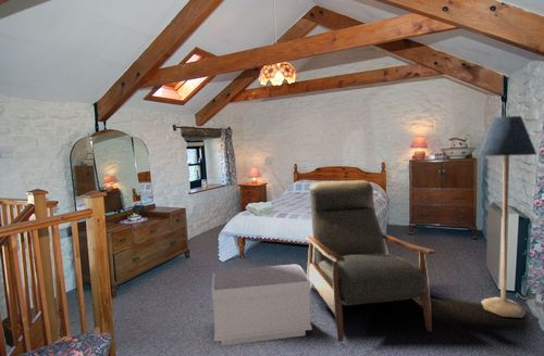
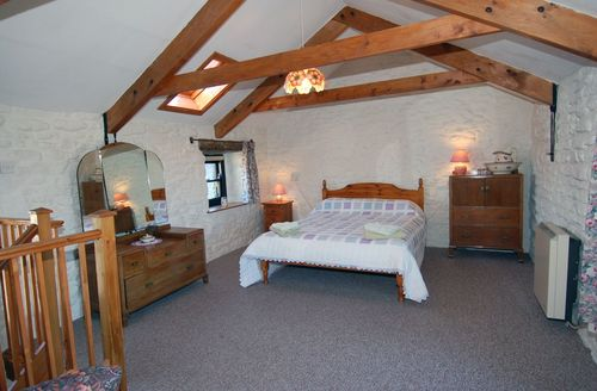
- bench [211,264,313,347]
- floor lamp [478,115,537,319]
- chair [306,179,437,343]
